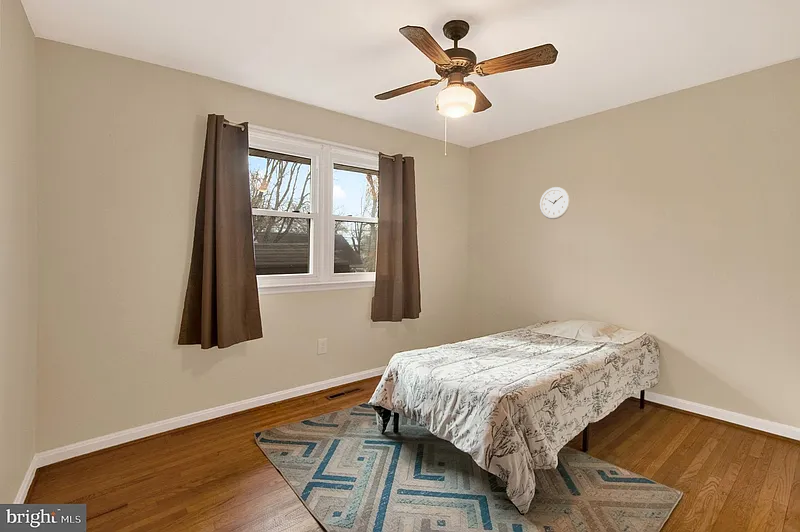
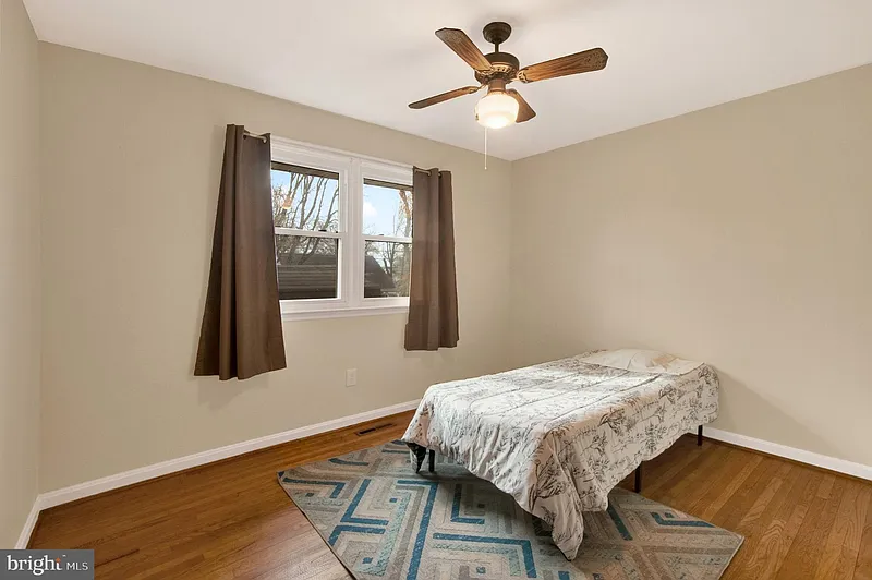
- wall clock [539,186,571,220]
